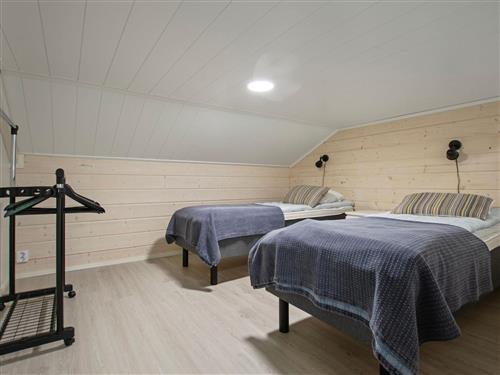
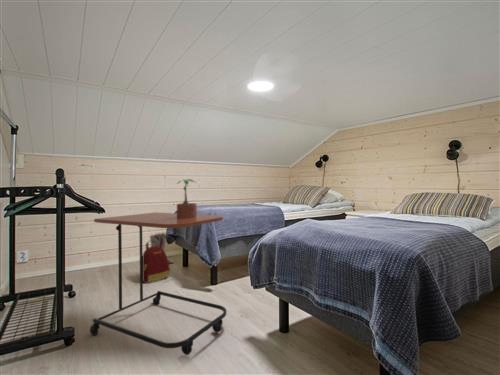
+ side table [89,211,227,356]
+ boots [149,232,174,264]
+ backpack [142,240,173,286]
+ potted plant [174,178,198,218]
